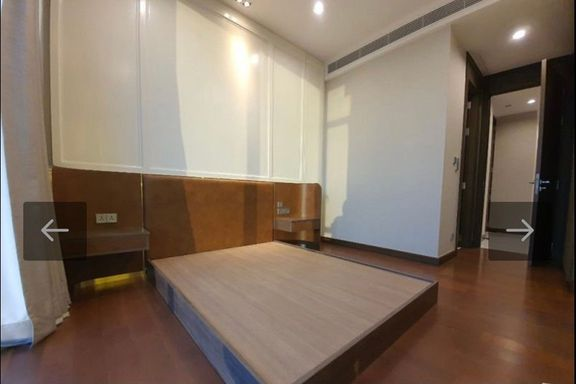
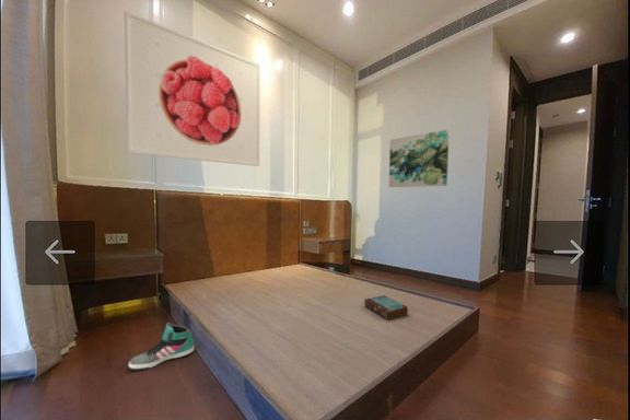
+ book [363,294,409,320]
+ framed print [124,10,261,167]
+ wall art [388,129,451,188]
+ sneaker [128,322,195,371]
